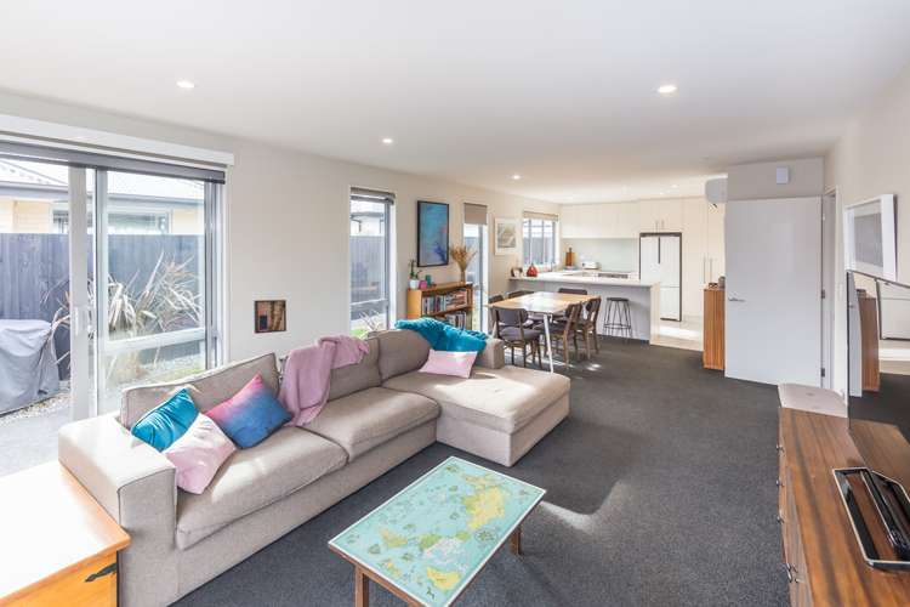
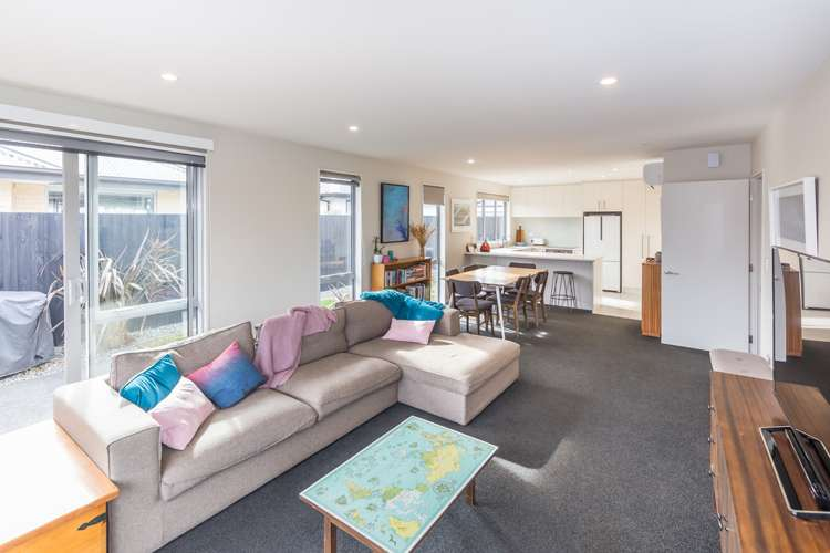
- wall art [252,299,288,335]
